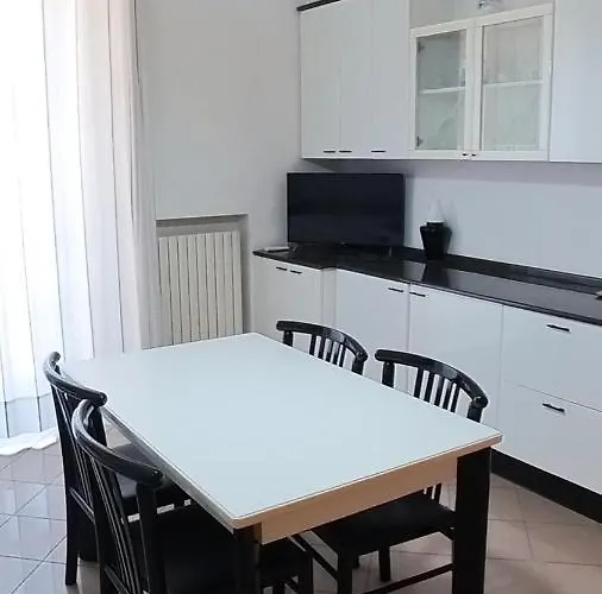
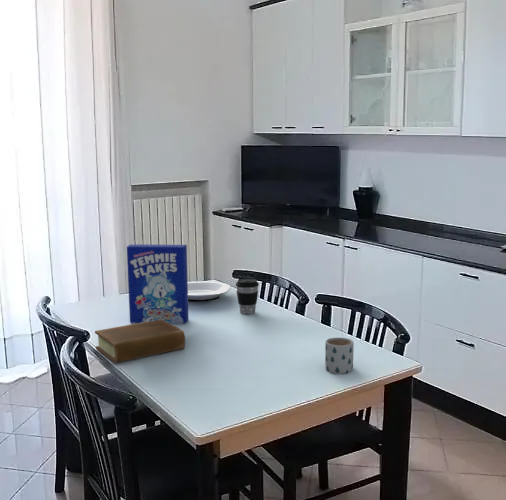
+ coffee cup [235,278,260,315]
+ cereal box [126,243,190,325]
+ book [94,319,186,364]
+ plate [188,280,232,303]
+ mug [324,337,355,375]
